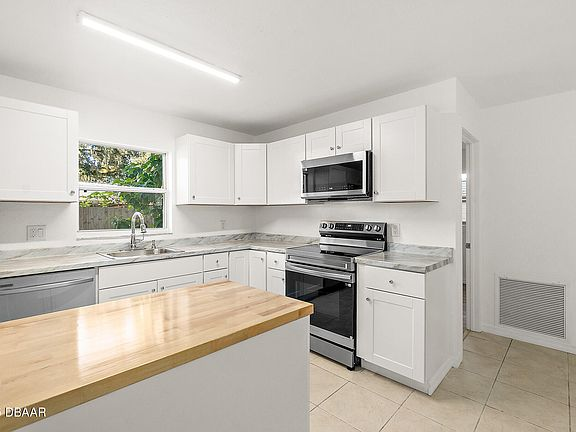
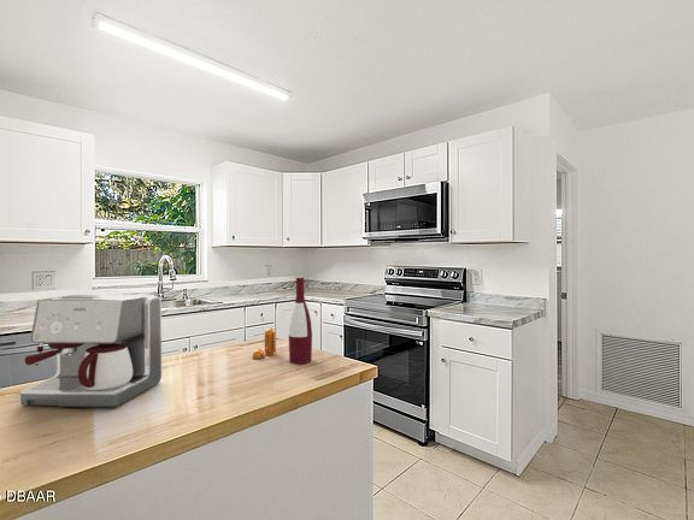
+ alcohol [288,277,313,365]
+ pepper shaker [252,327,277,360]
+ coffee maker [19,294,163,408]
